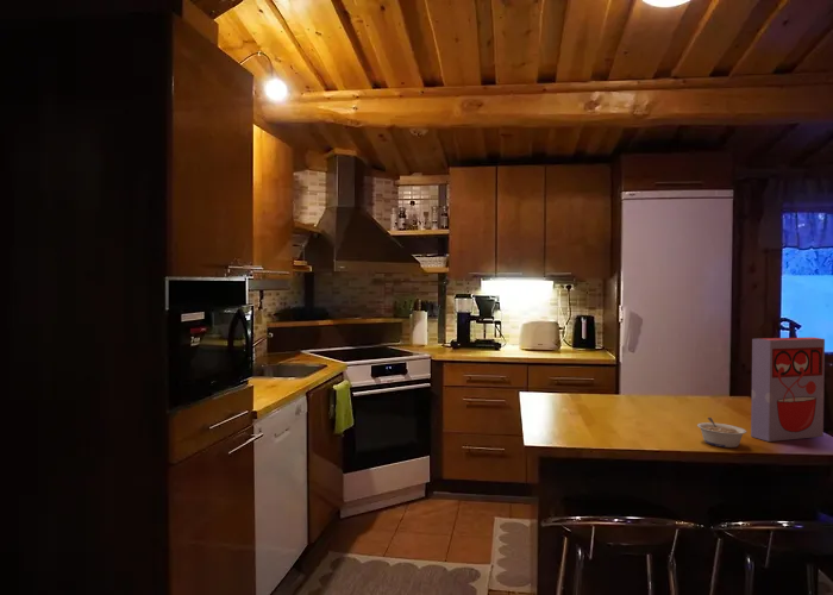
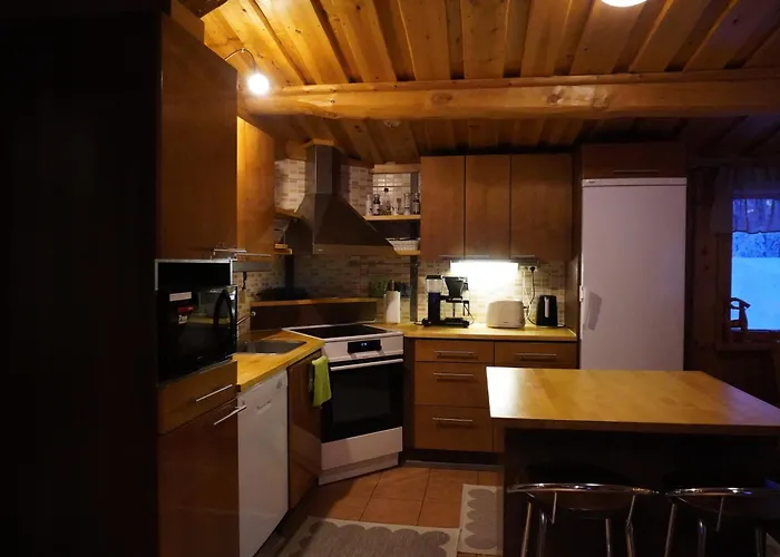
- cereal box [750,337,826,443]
- legume [696,416,747,449]
